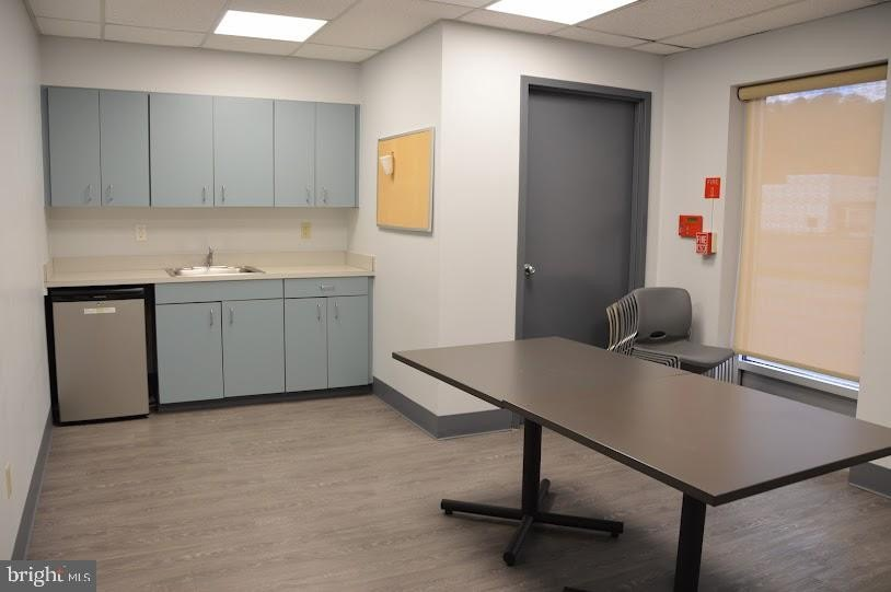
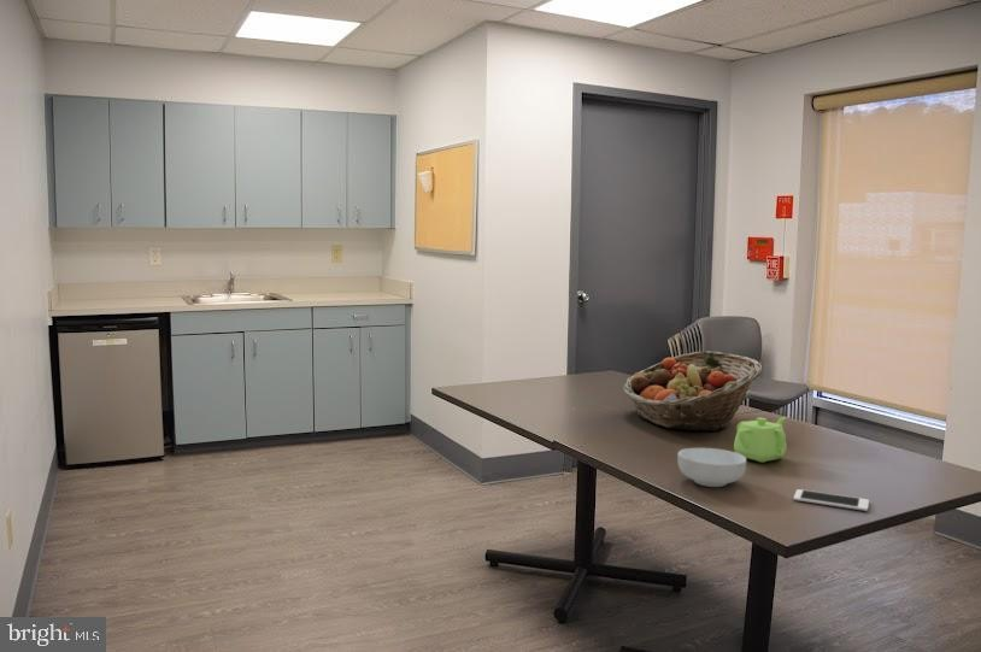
+ teapot [733,416,787,464]
+ cereal bowl [676,447,747,488]
+ cell phone [793,488,870,512]
+ fruit basket [622,350,763,433]
